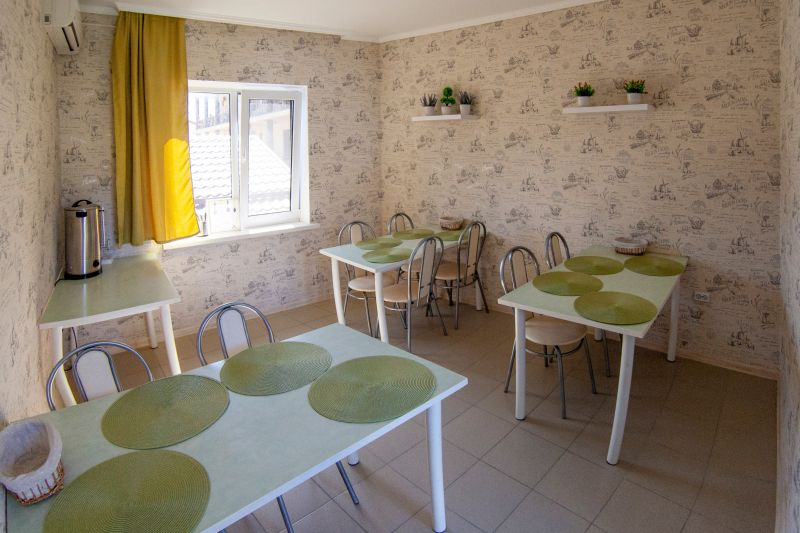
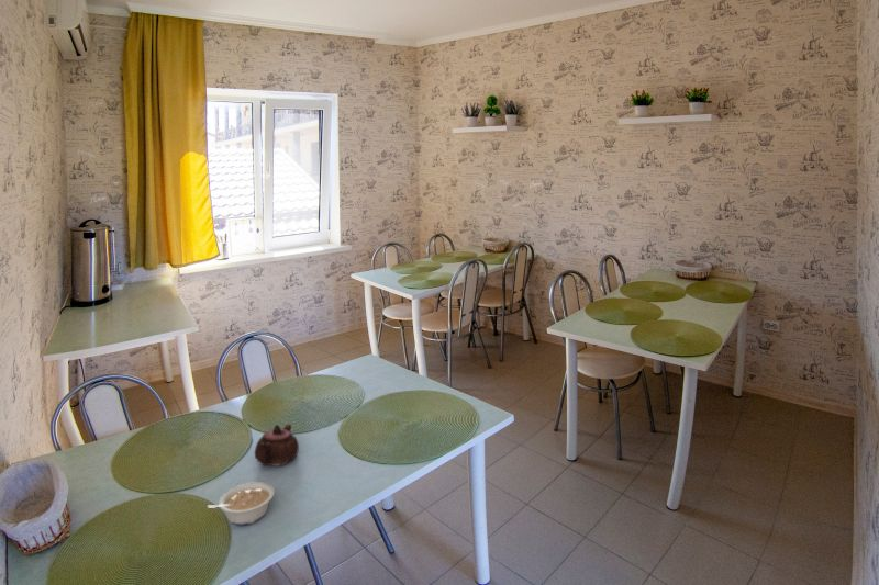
+ legume [207,481,276,527]
+ teapot [254,424,300,466]
